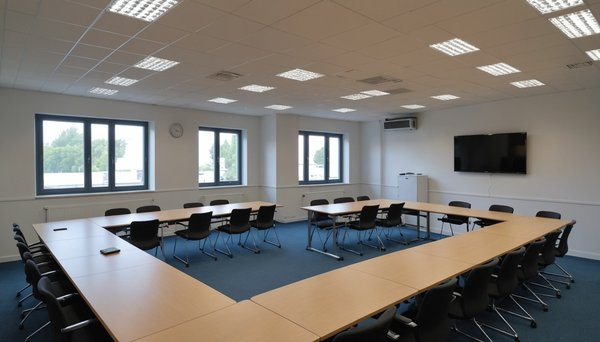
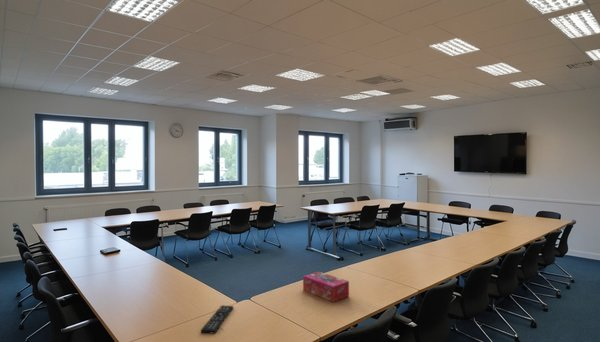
+ tissue box [302,271,350,303]
+ remote control [200,304,234,335]
